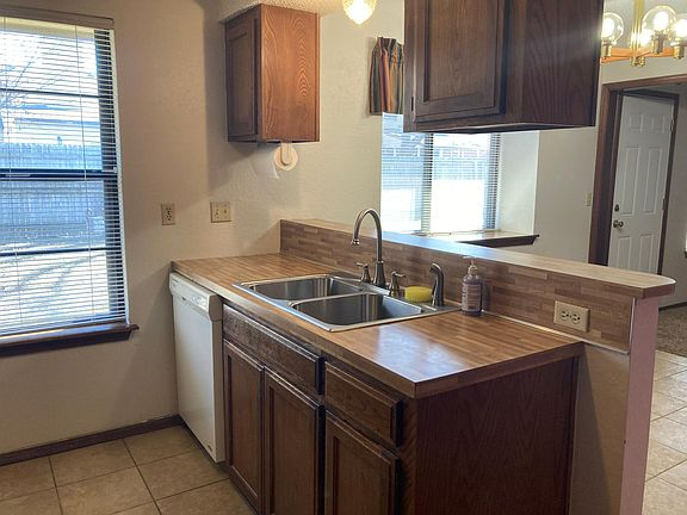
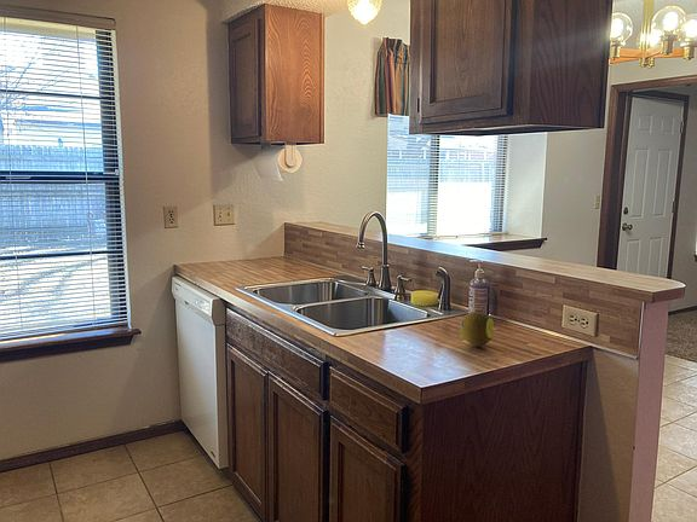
+ fruit [459,311,495,347]
